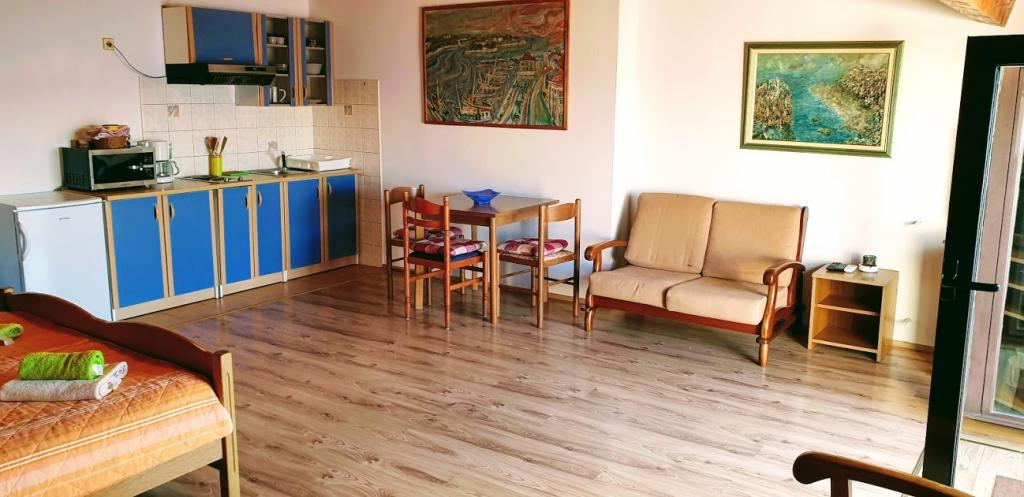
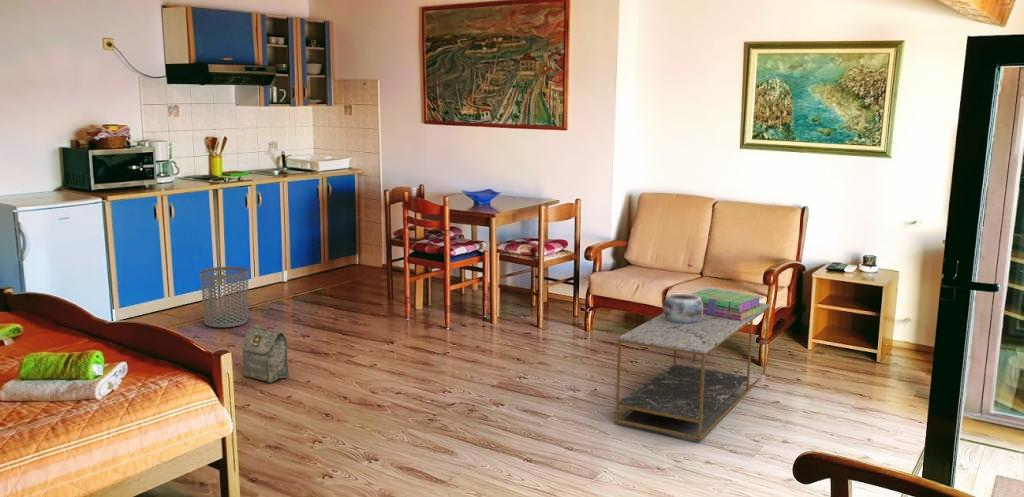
+ bag [241,324,290,384]
+ waste bin [199,266,249,328]
+ stack of books [690,287,763,320]
+ coffee table [614,302,771,441]
+ decorative bowl [662,293,703,324]
